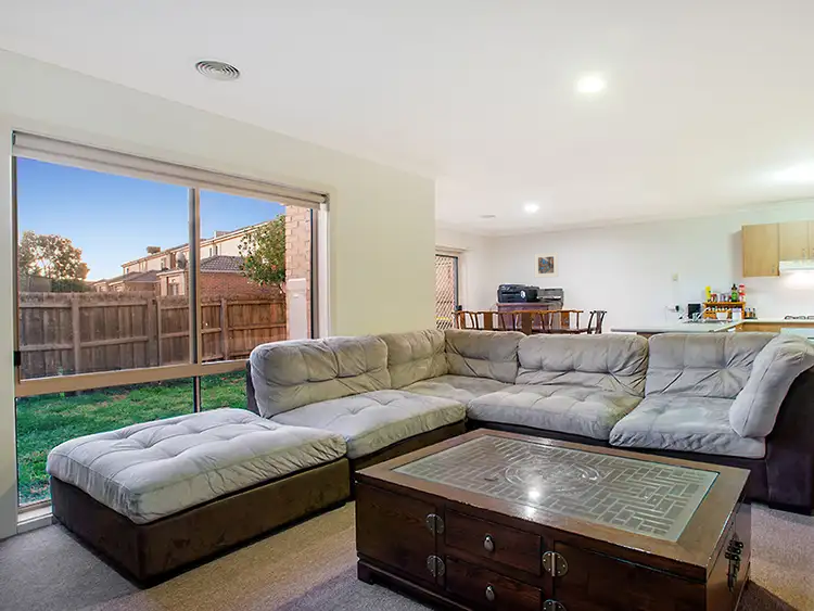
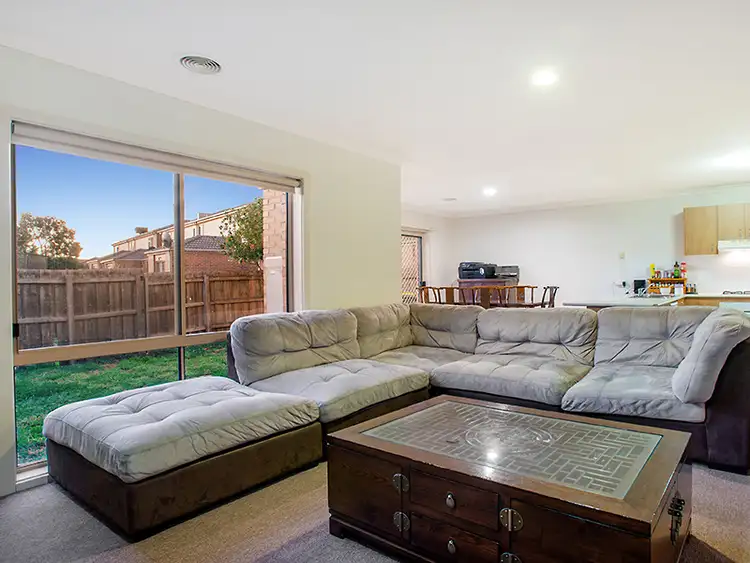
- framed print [533,251,559,279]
